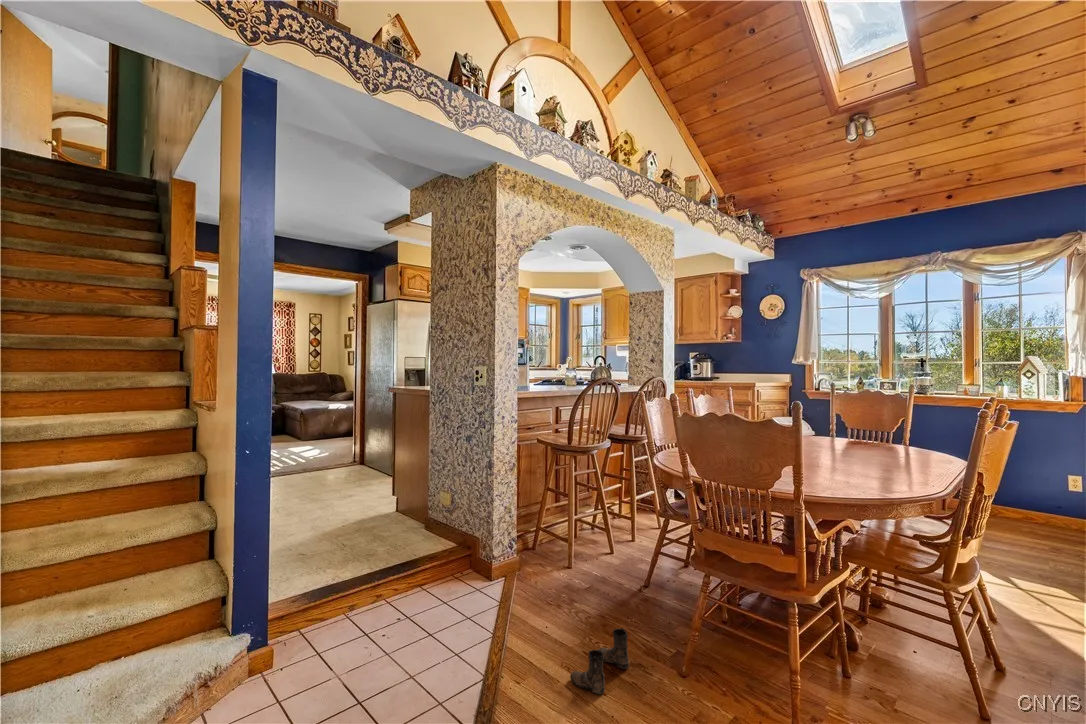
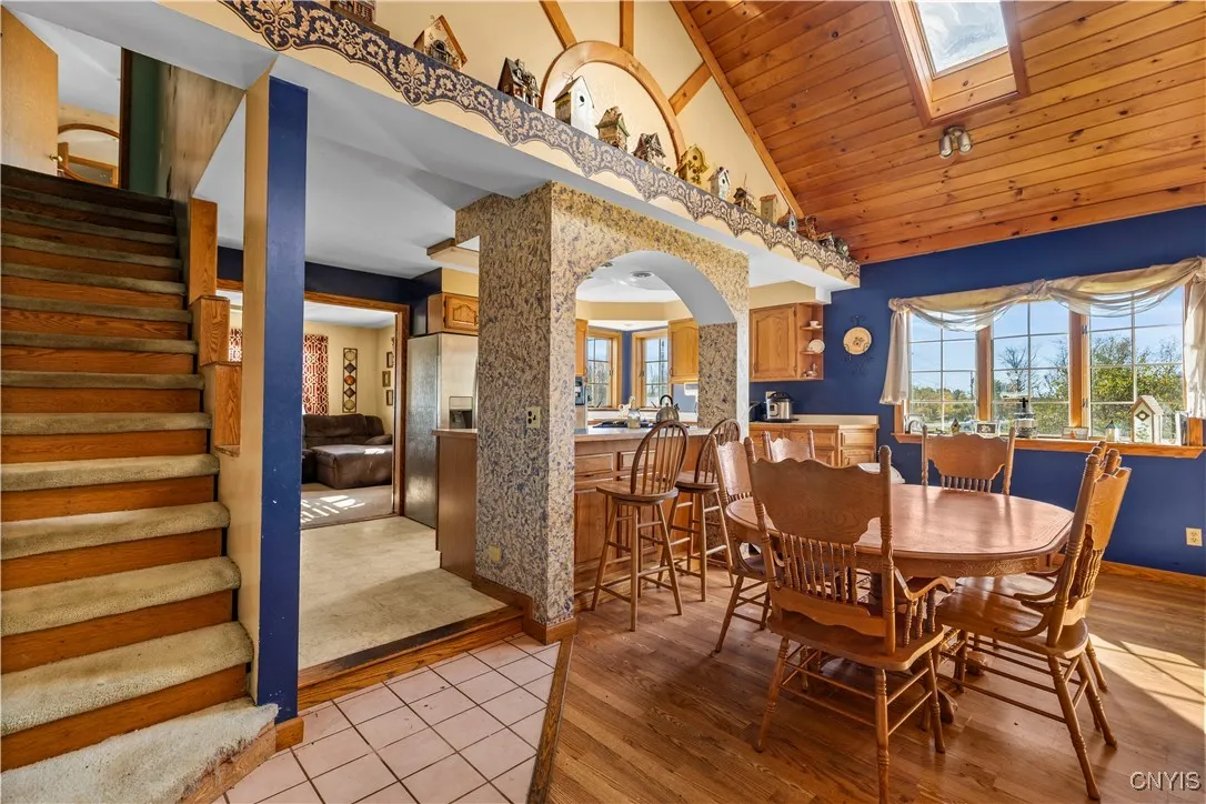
- boots [569,628,630,695]
